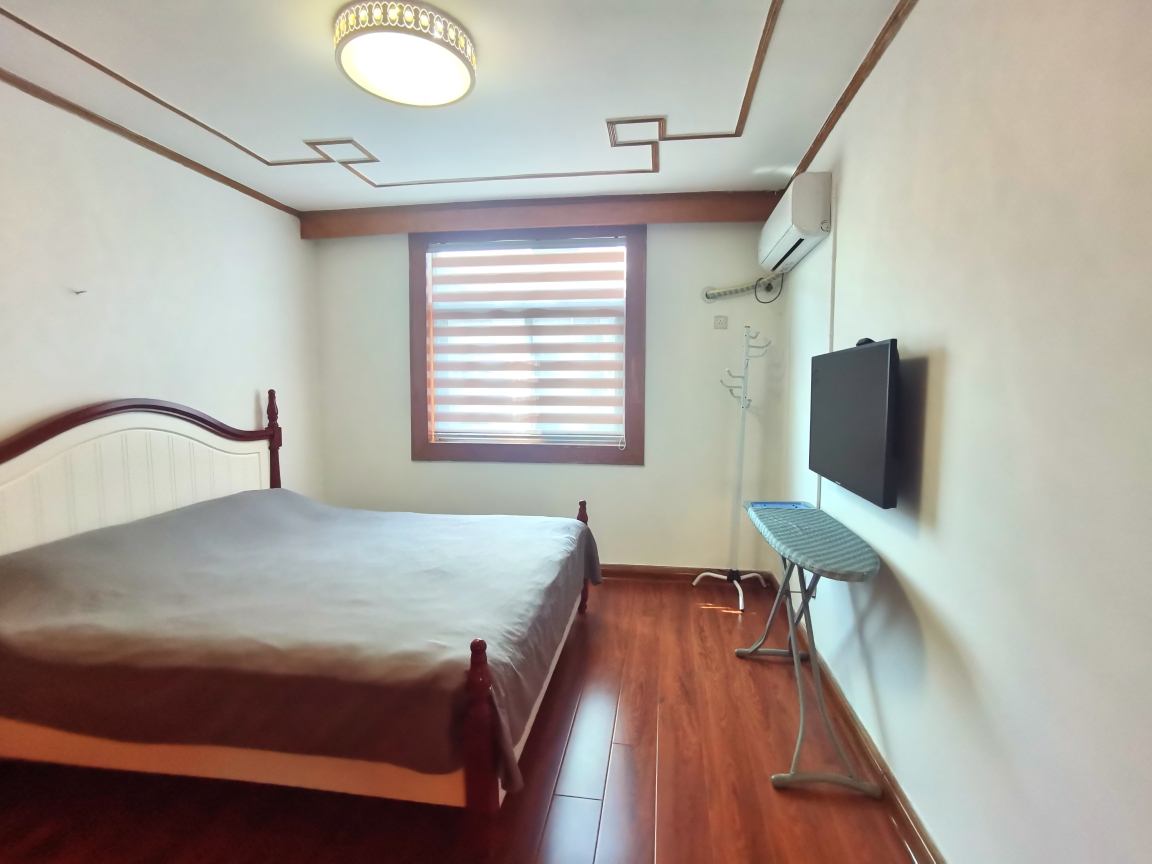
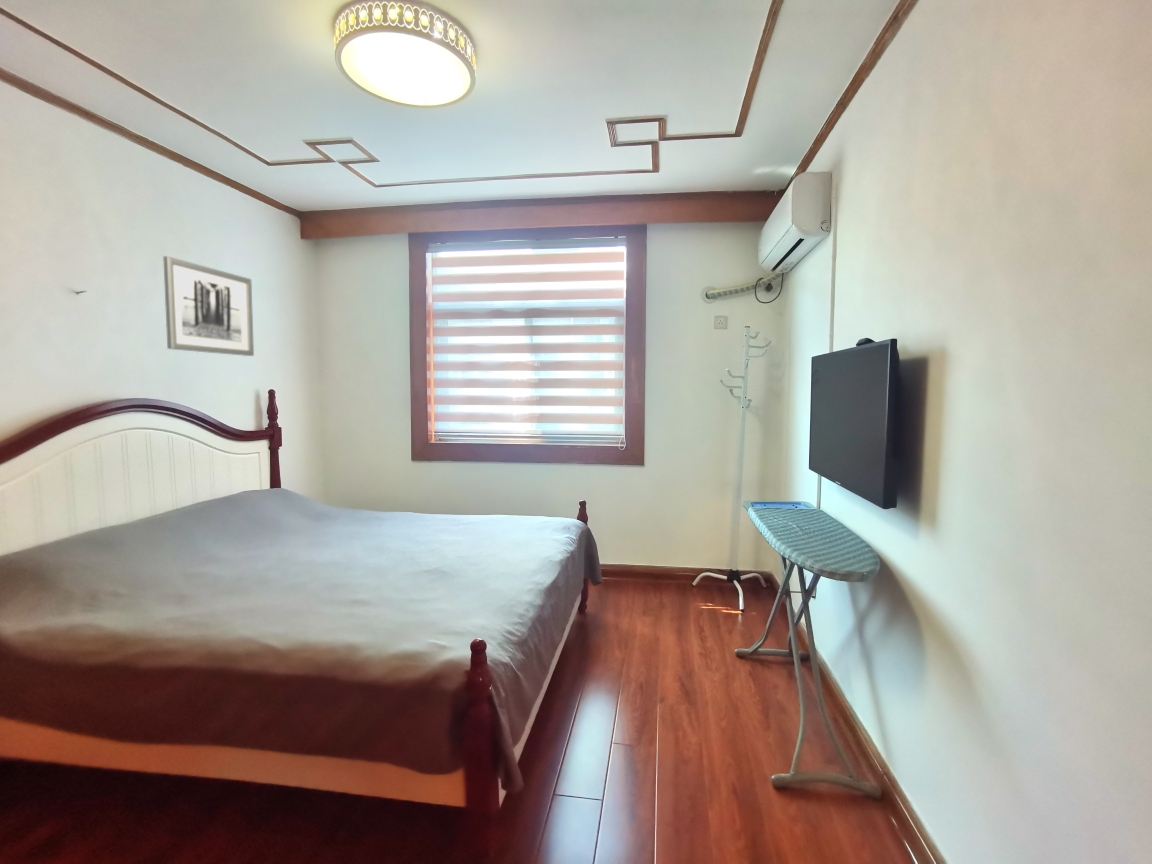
+ wall art [162,255,255,357]
